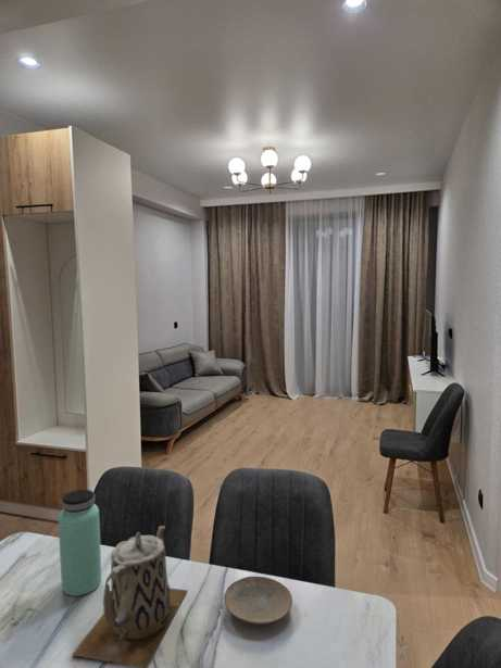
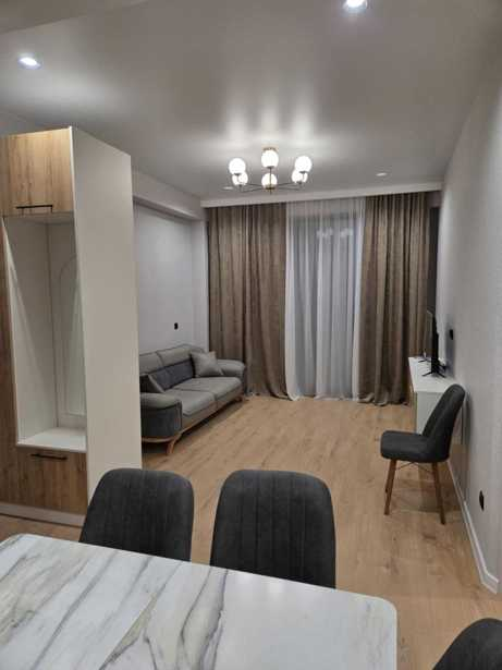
- teapot [71,525,188,668]
- bottle [58,489,102,597]
- plate [223,576,293,626]
